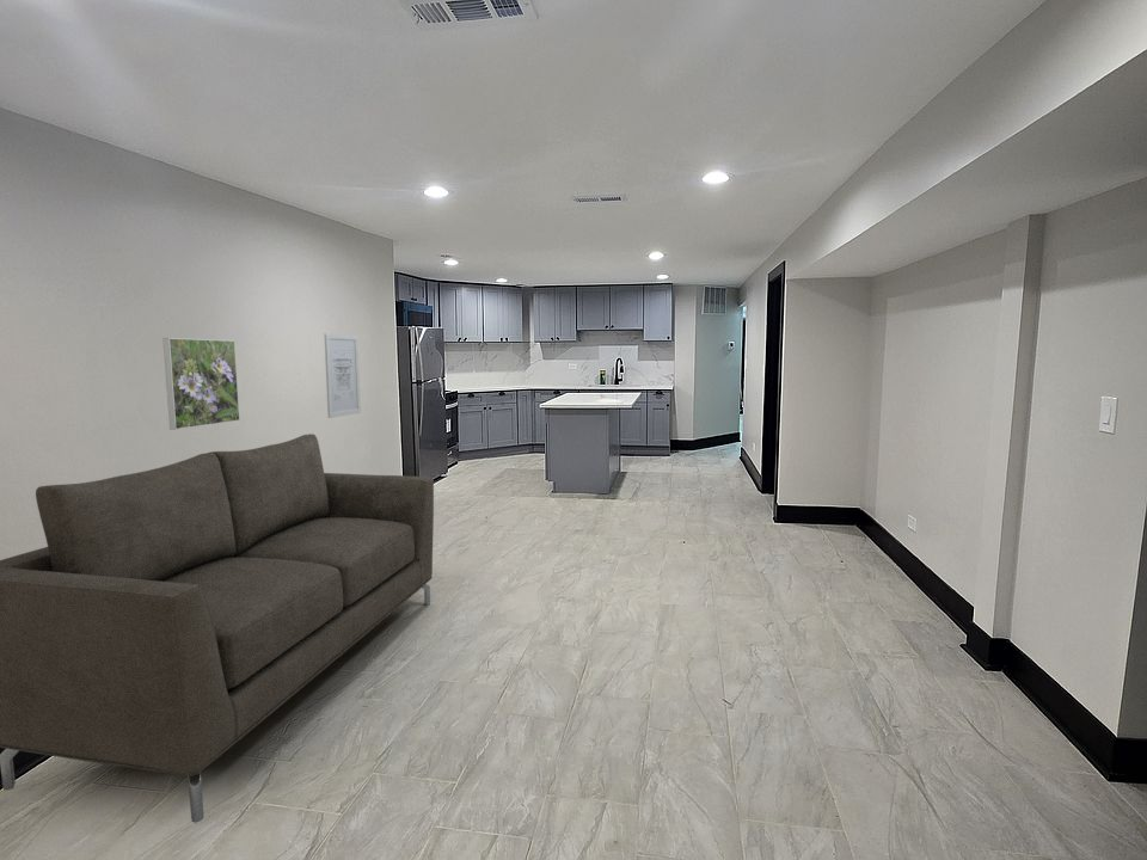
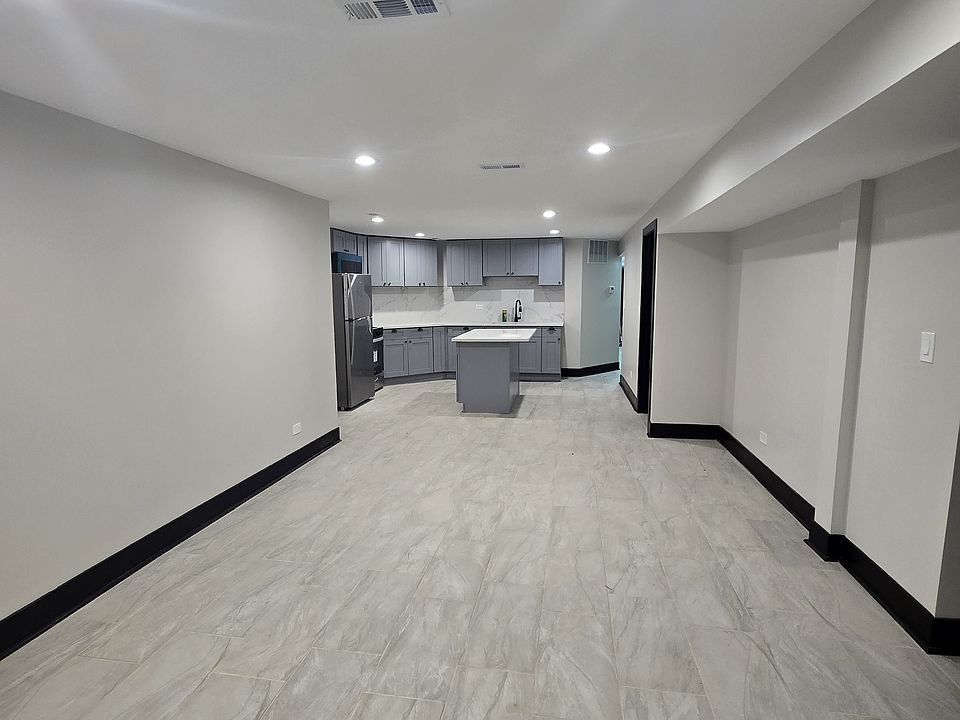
- sofa [0,432,435,824]
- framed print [161,337,241,431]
- wall art [324,332,362,419]
